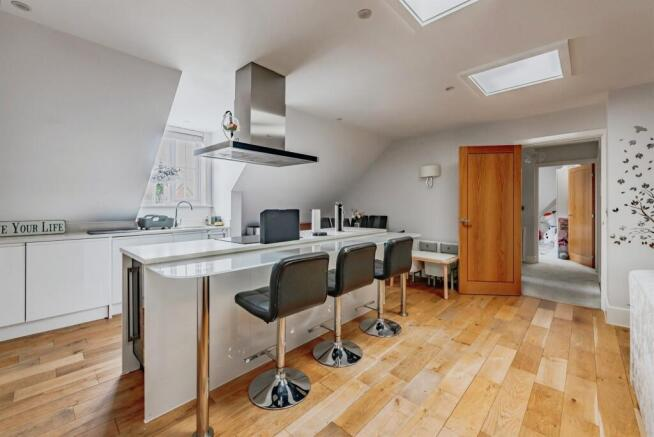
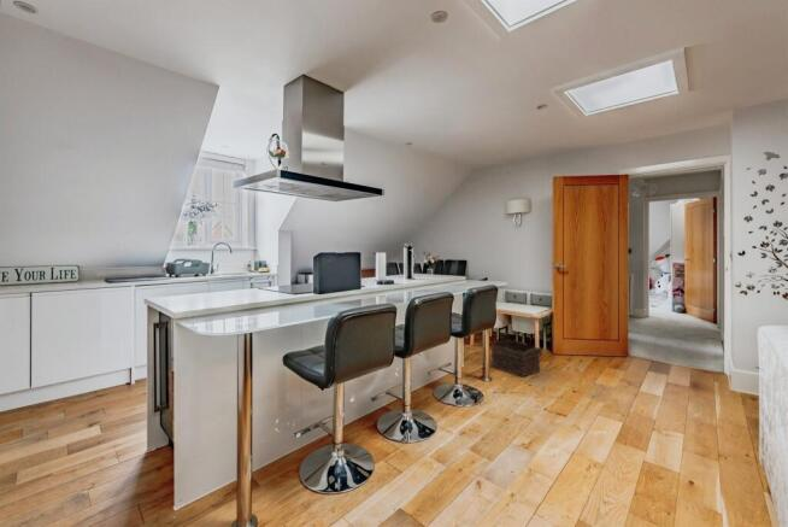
+ basket [490,339,542,377]
